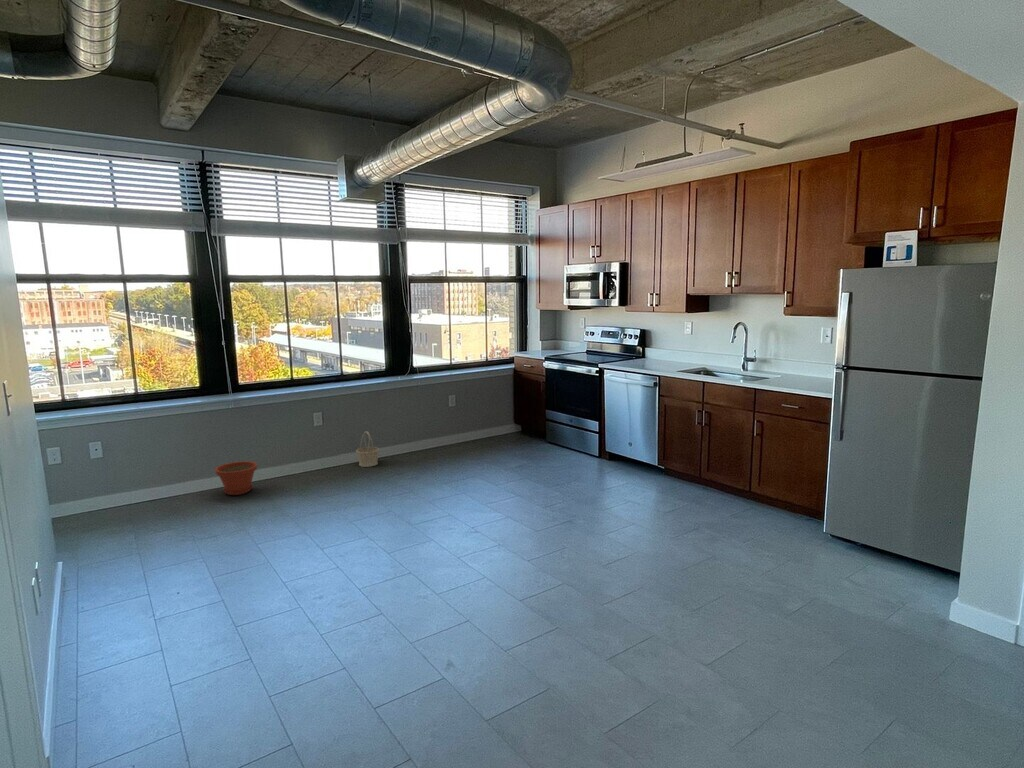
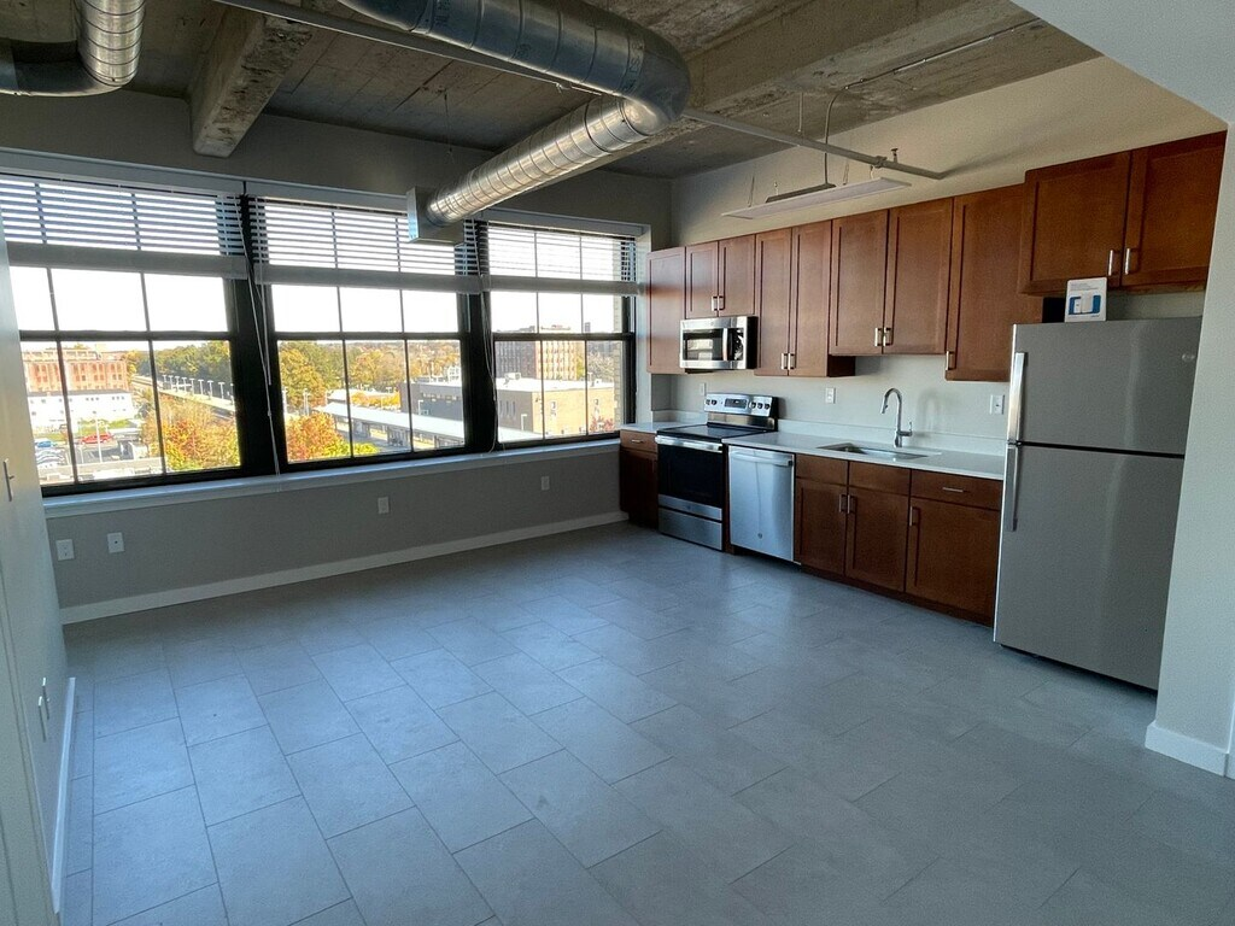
- basket [355,430,380,468]
- plant pot [214,460,258,496]
